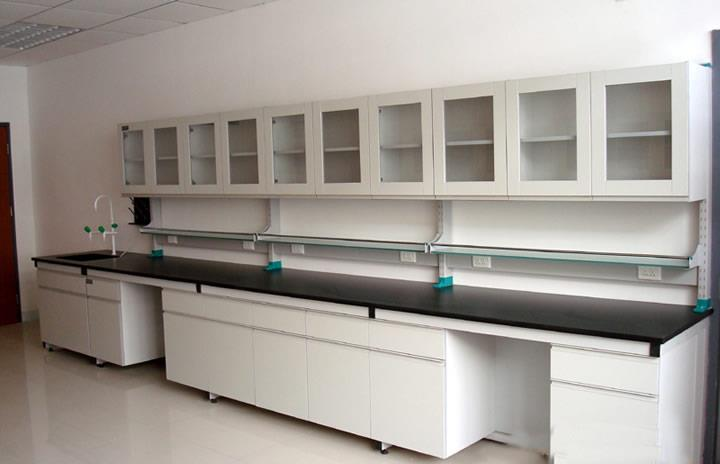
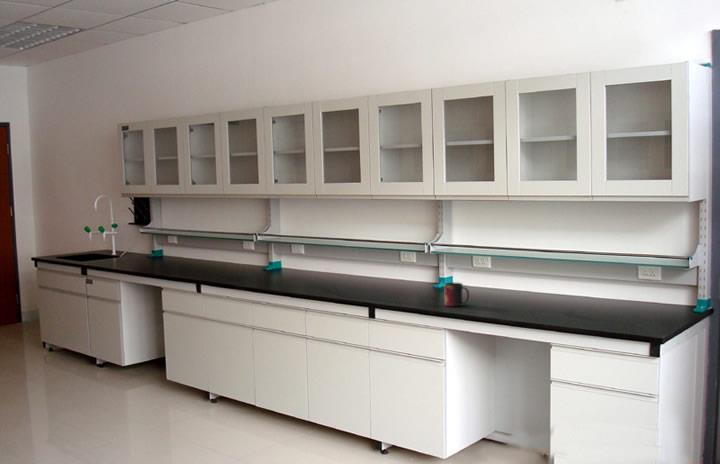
+ mug [444,282,470,307]
